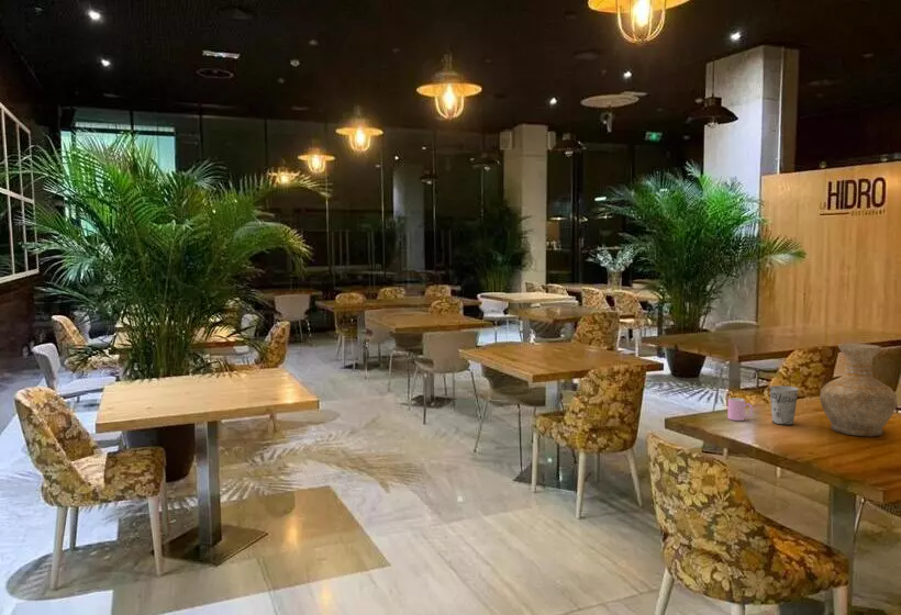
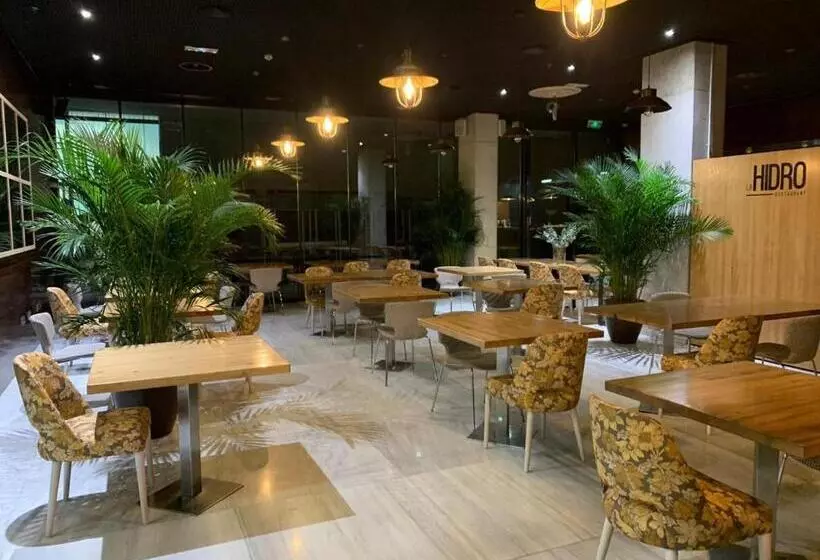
- cup [769,384,800,426]
- cup [726,396,754,422]
- vase [819,343,898,437]
